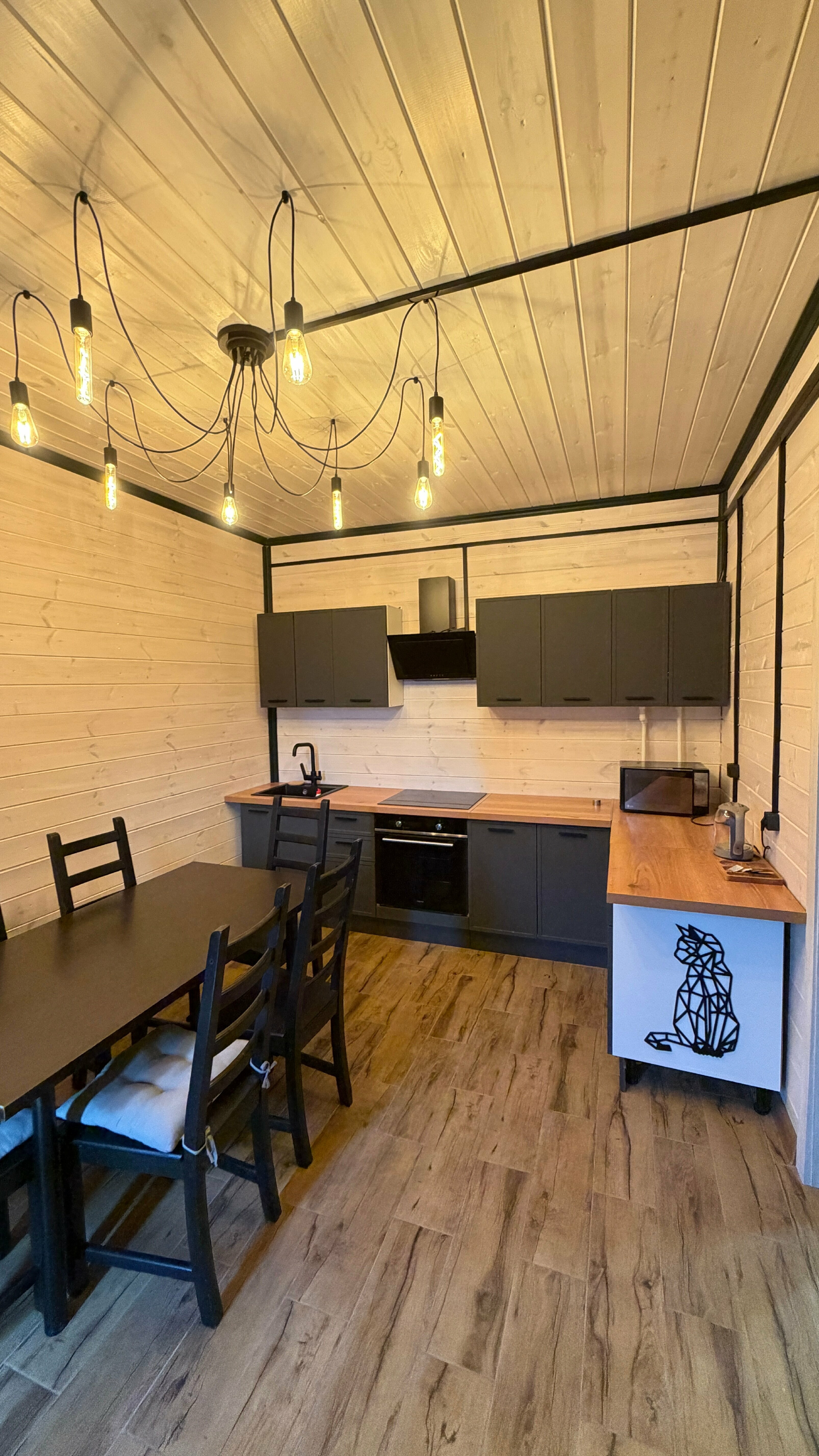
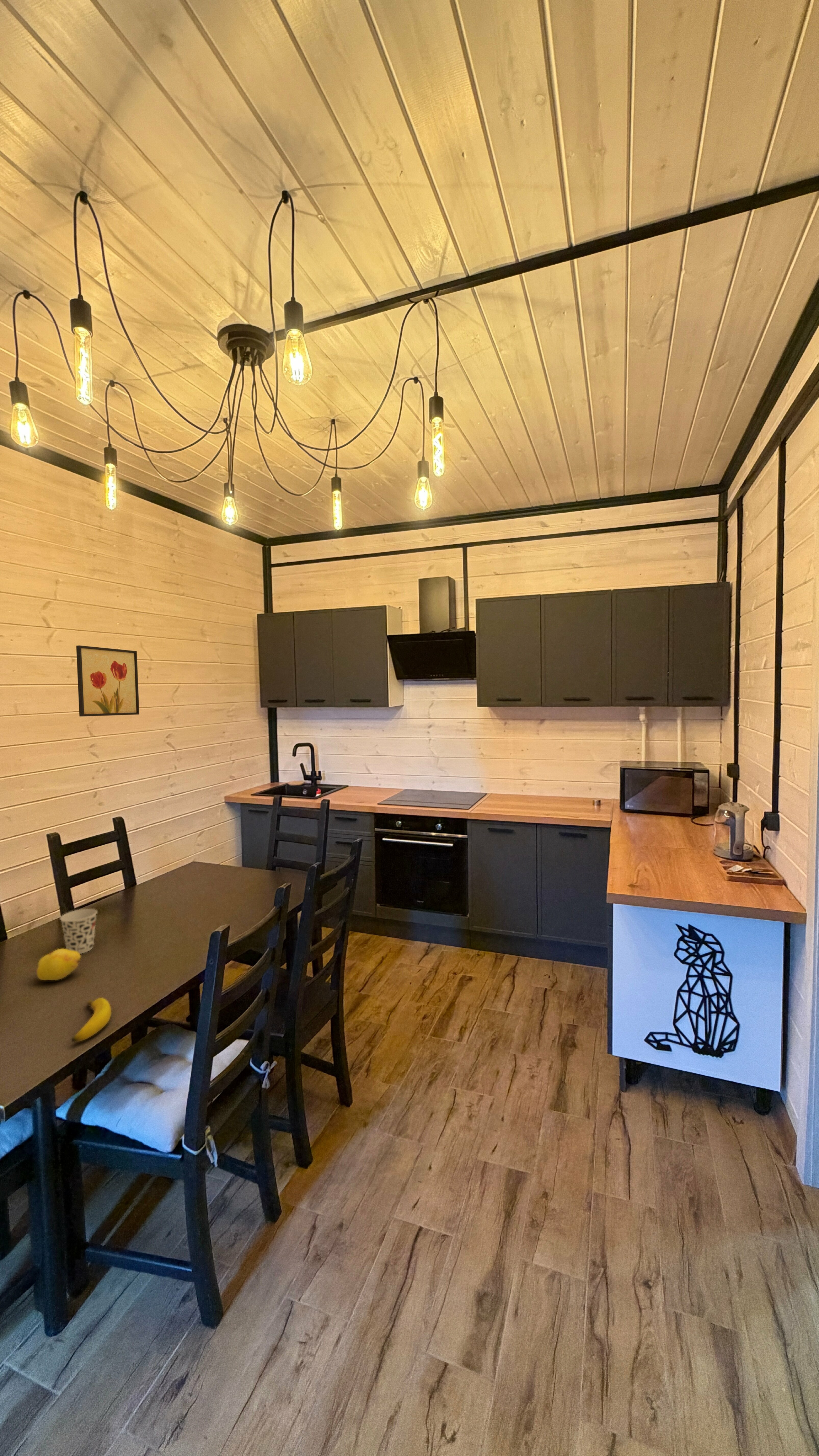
+ banana [71,997,112,1043]
+ fruit [37,948,83,981]
+ cup [60,908,97,954]
+ wall art [76,645,140,717]
